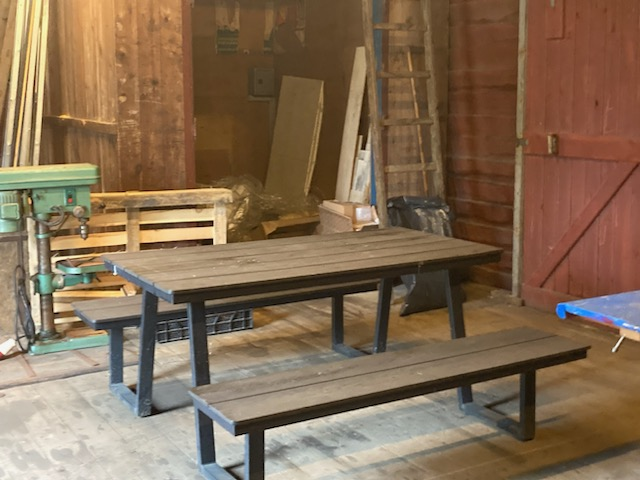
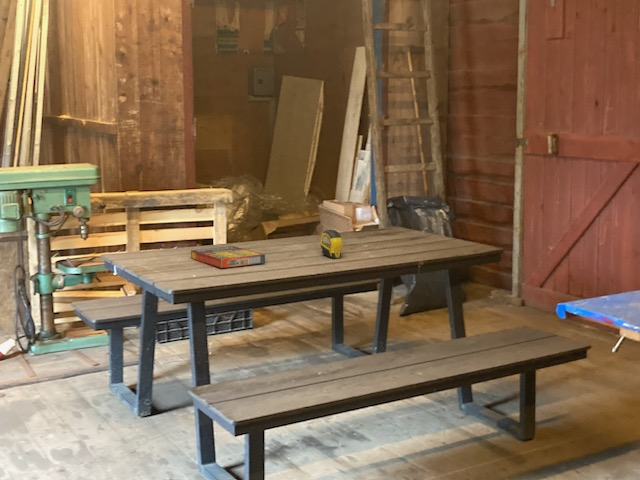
+ game compilation box [190,245,266,269]
+ tape measure [320,229,343,259]
